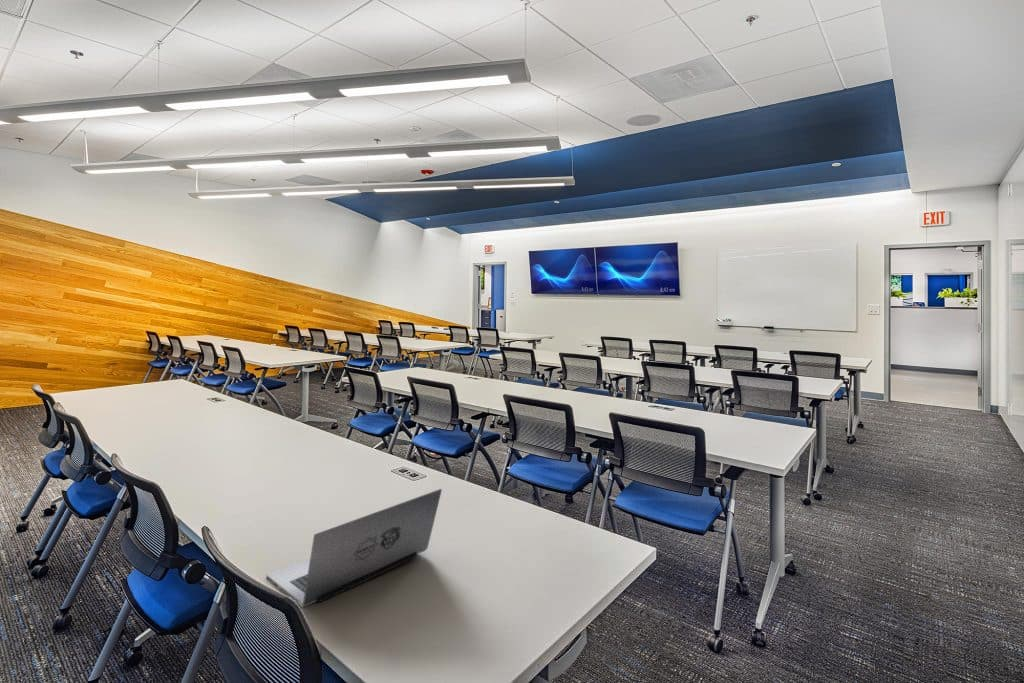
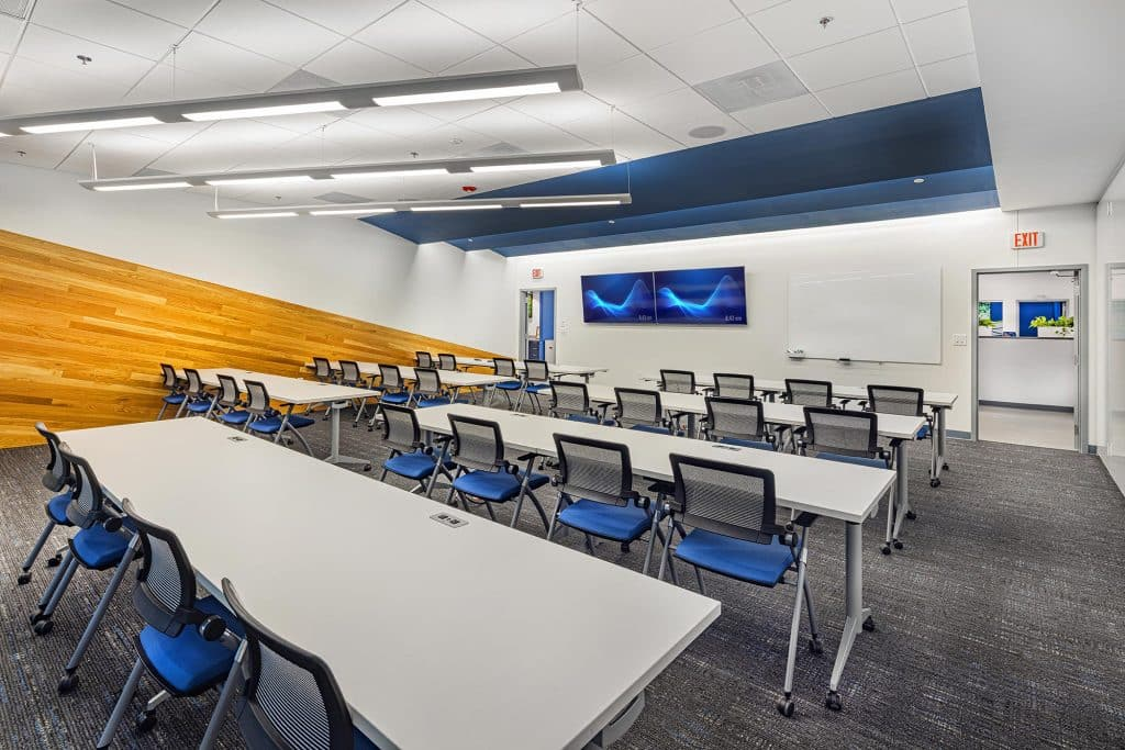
- laptop [265,488,443,608]
